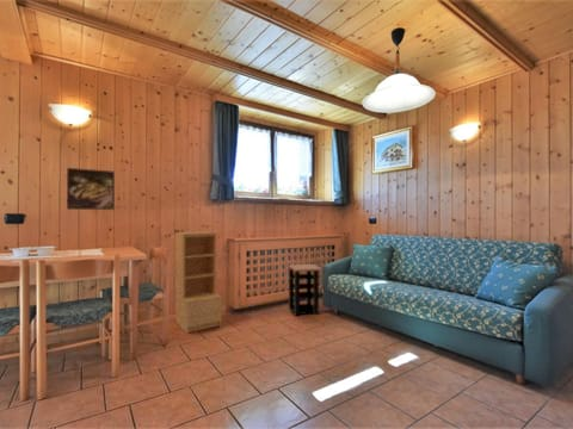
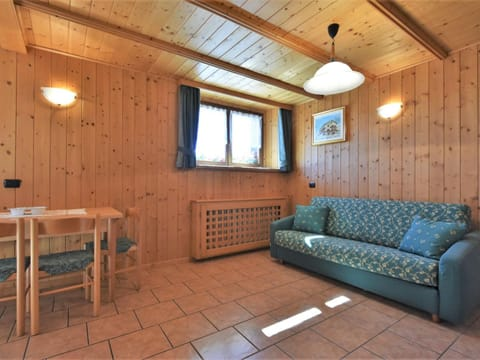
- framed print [66,167,116,211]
- bookshelf [174,230,223,335]
- side table [286,263,324,317]
